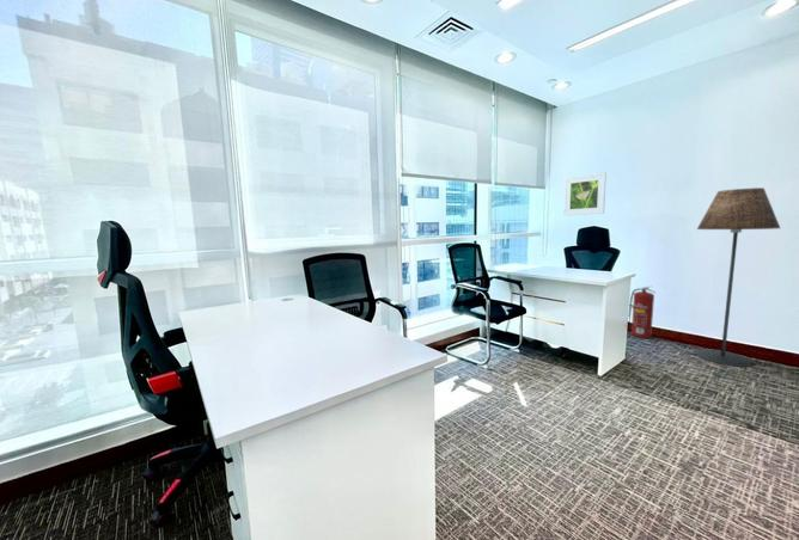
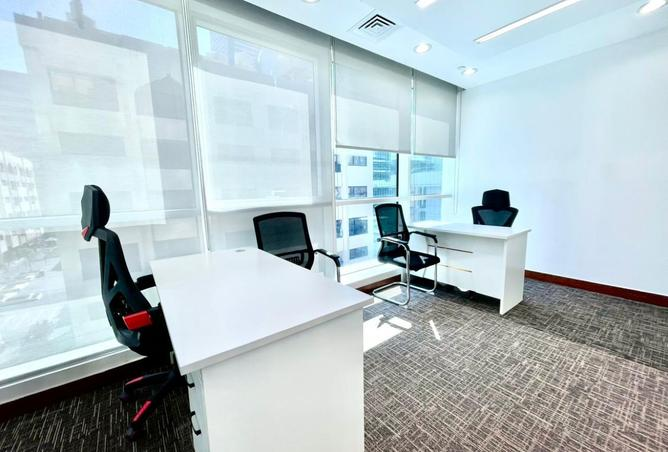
- floor lamp [695,186,781,368]
- fire extinguisher [627,286,657,339]
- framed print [562,172,608,216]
